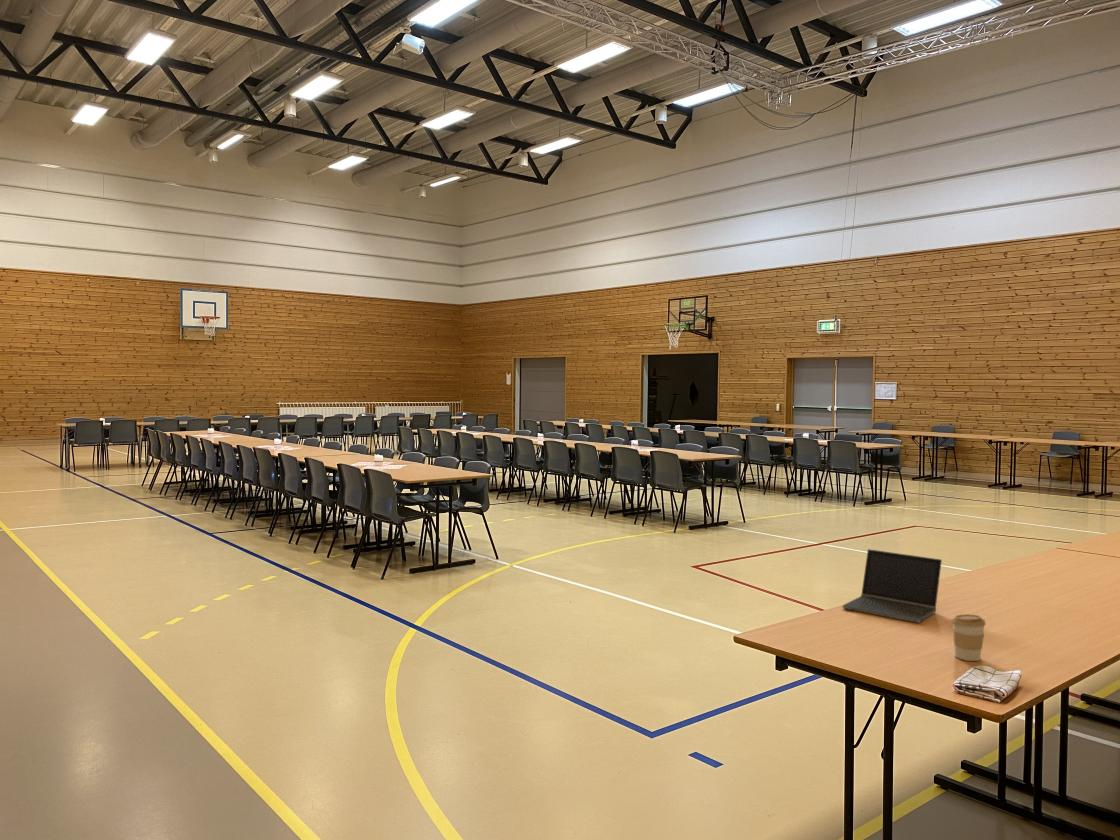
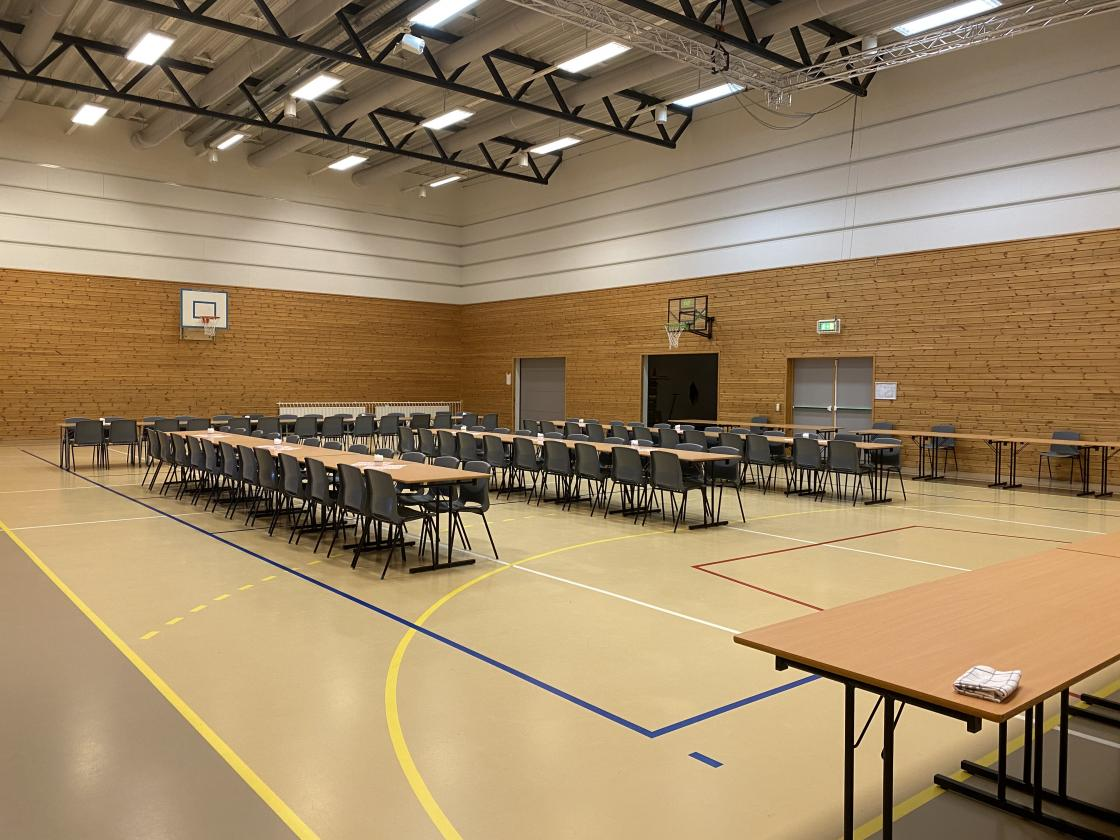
- coffee cup [951,613,987,662]
- laptop computer [842,548,943,624]
